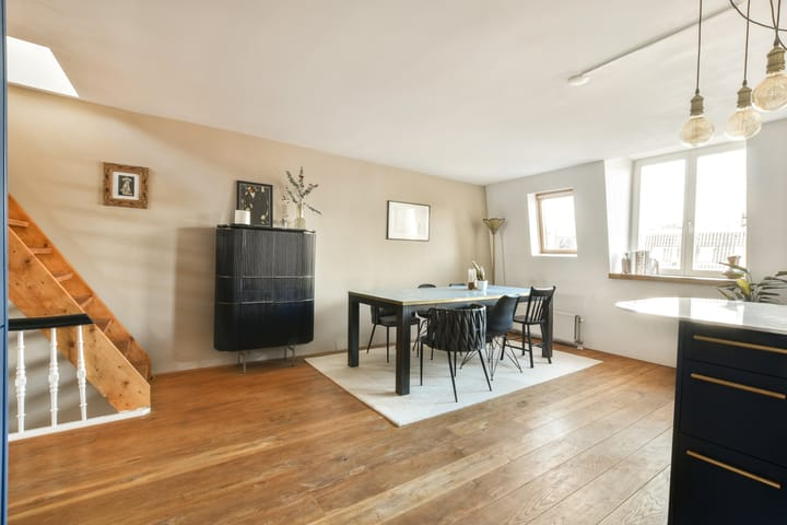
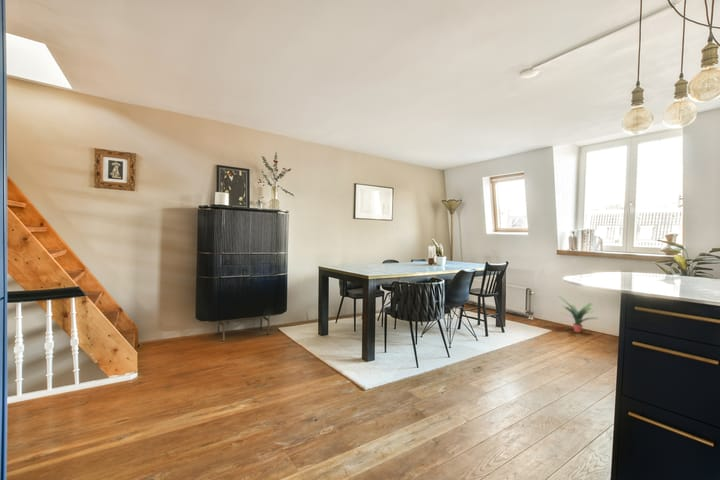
+ potted plant [557,295,599,333]
